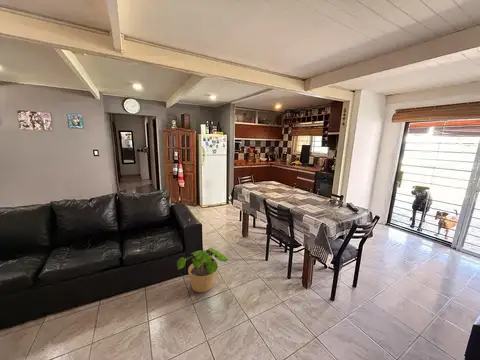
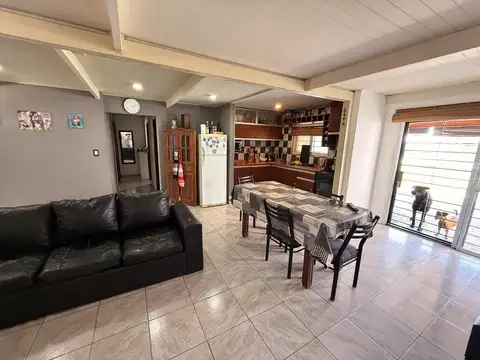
- potted plant [176,247,229,293]
